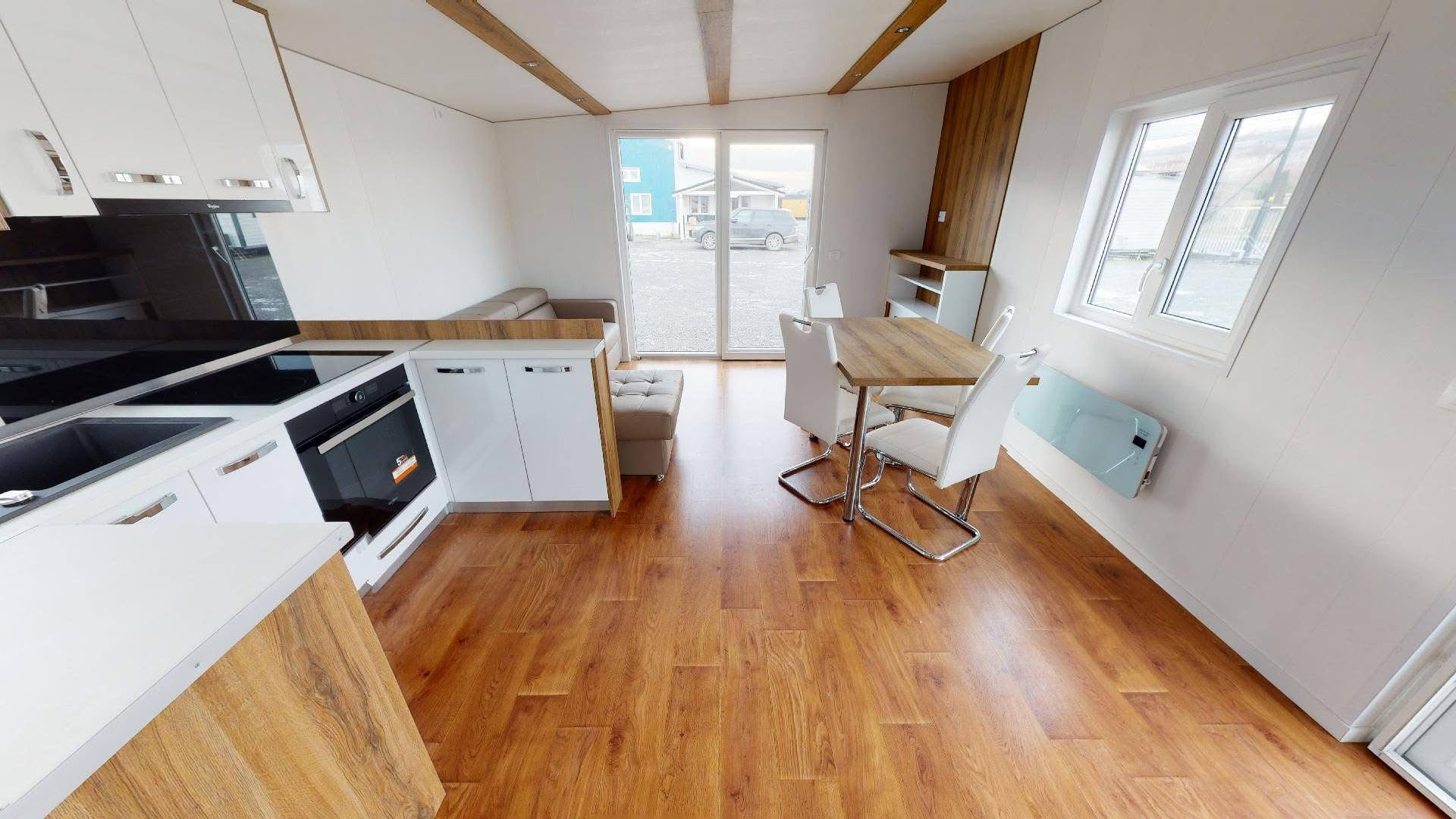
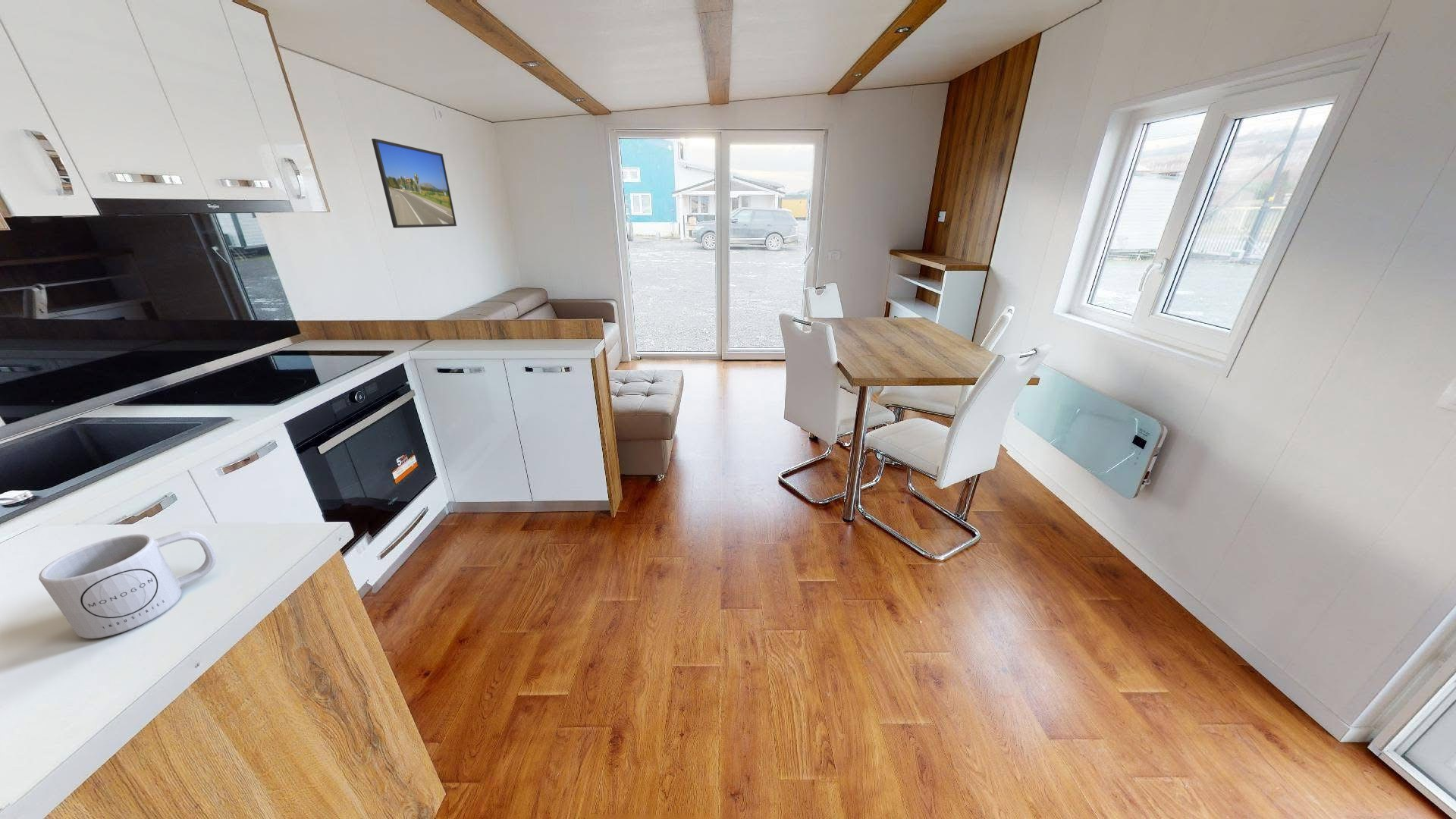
+ mug [38,530,217,639]
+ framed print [371,138,457,229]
